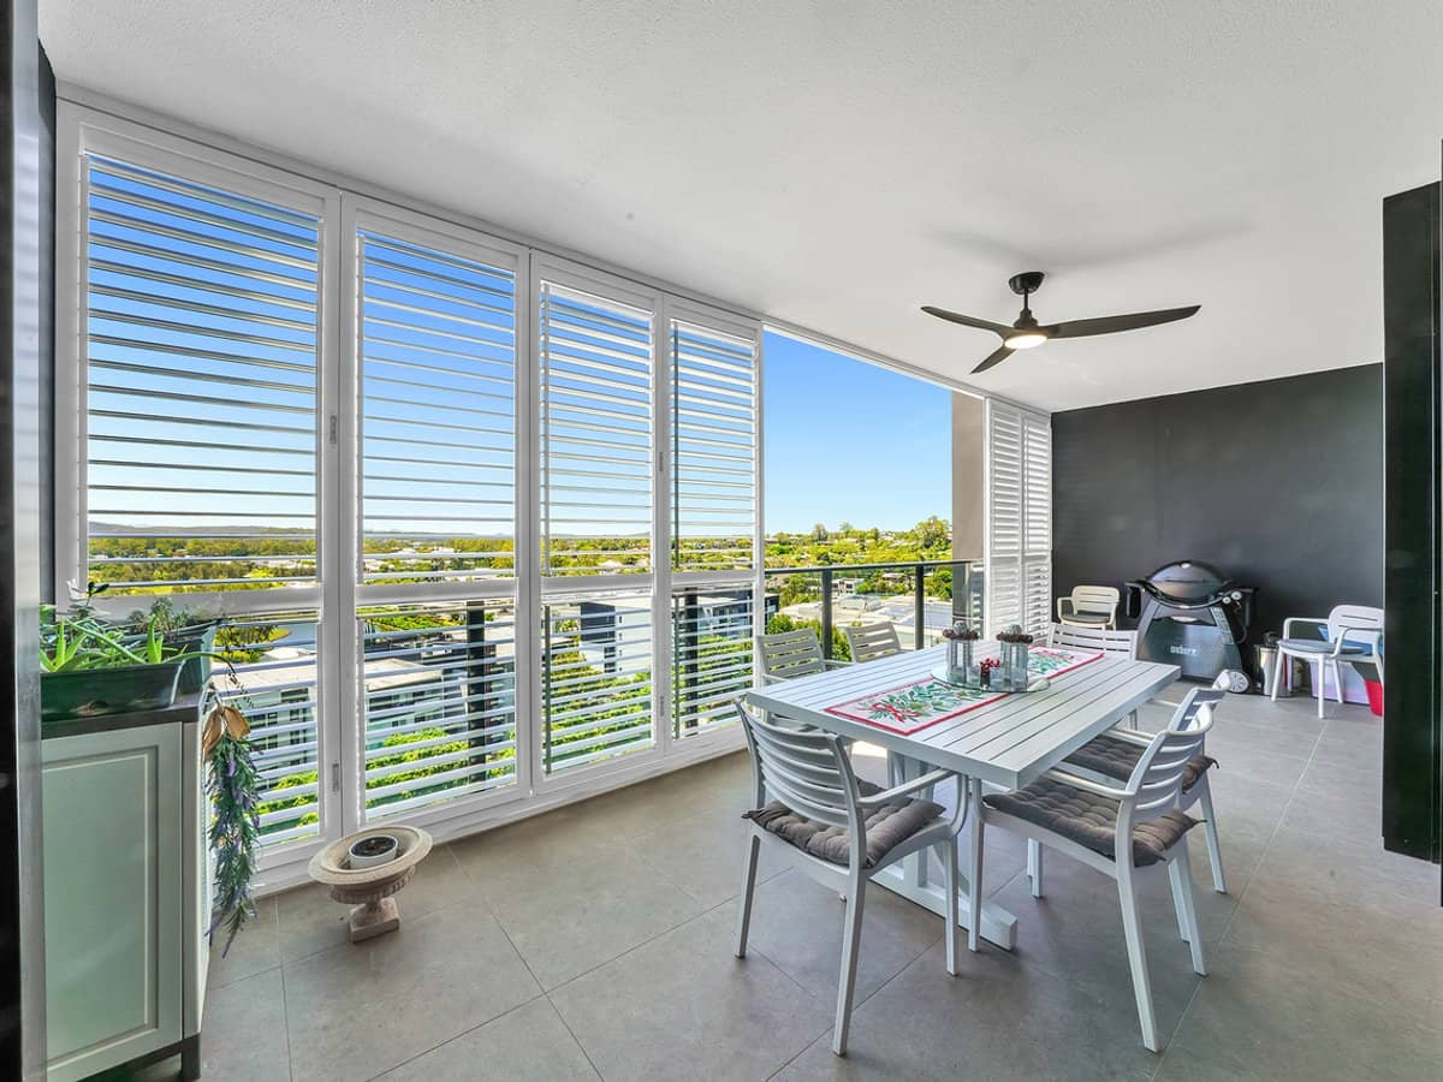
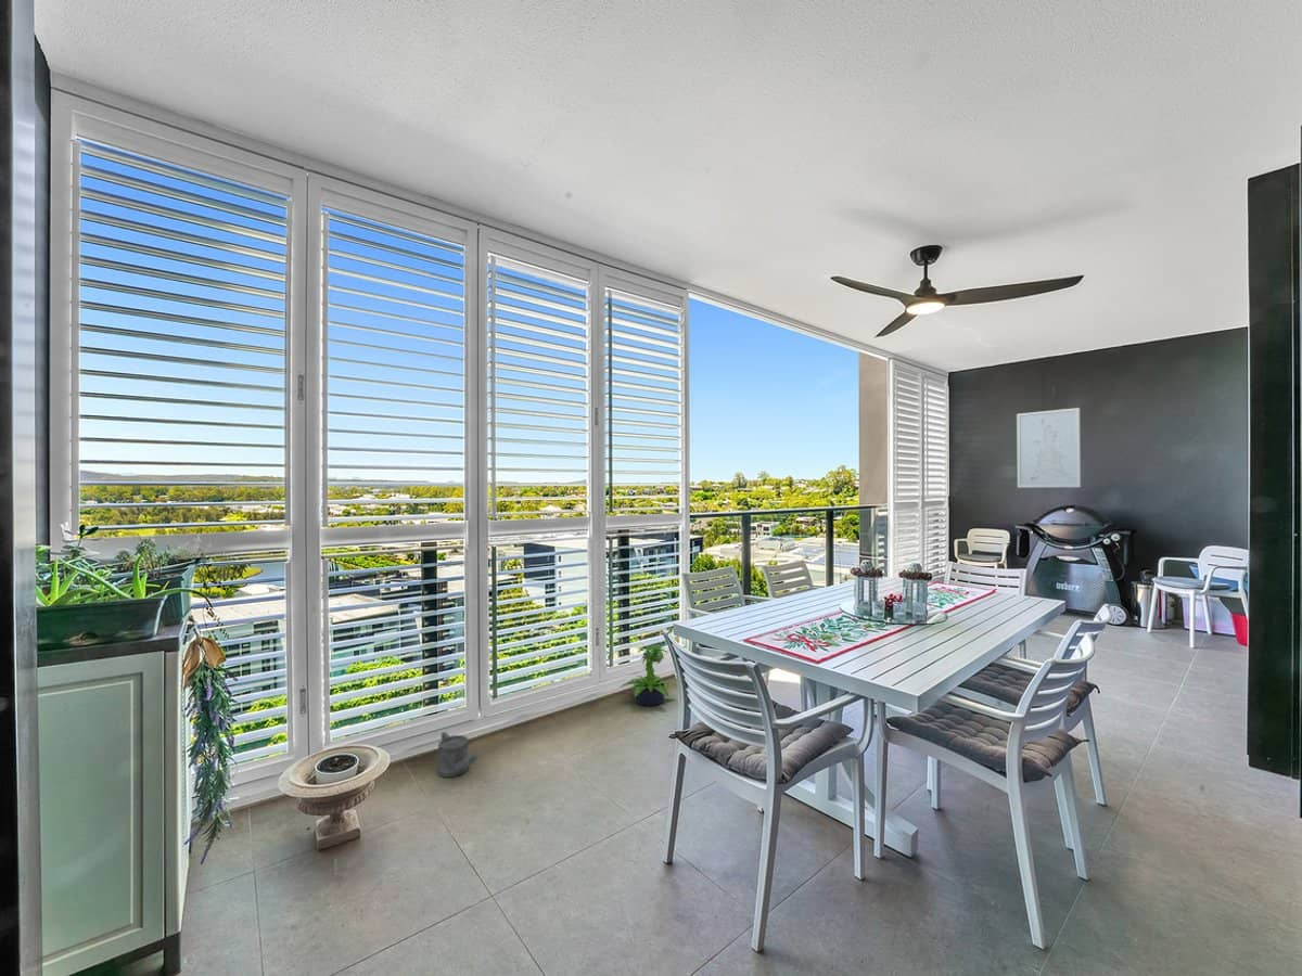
+ watering can [437,731,478,779]
+ potted plant [621,644,678,707]
+ wall art [1016,407,1082,489]
